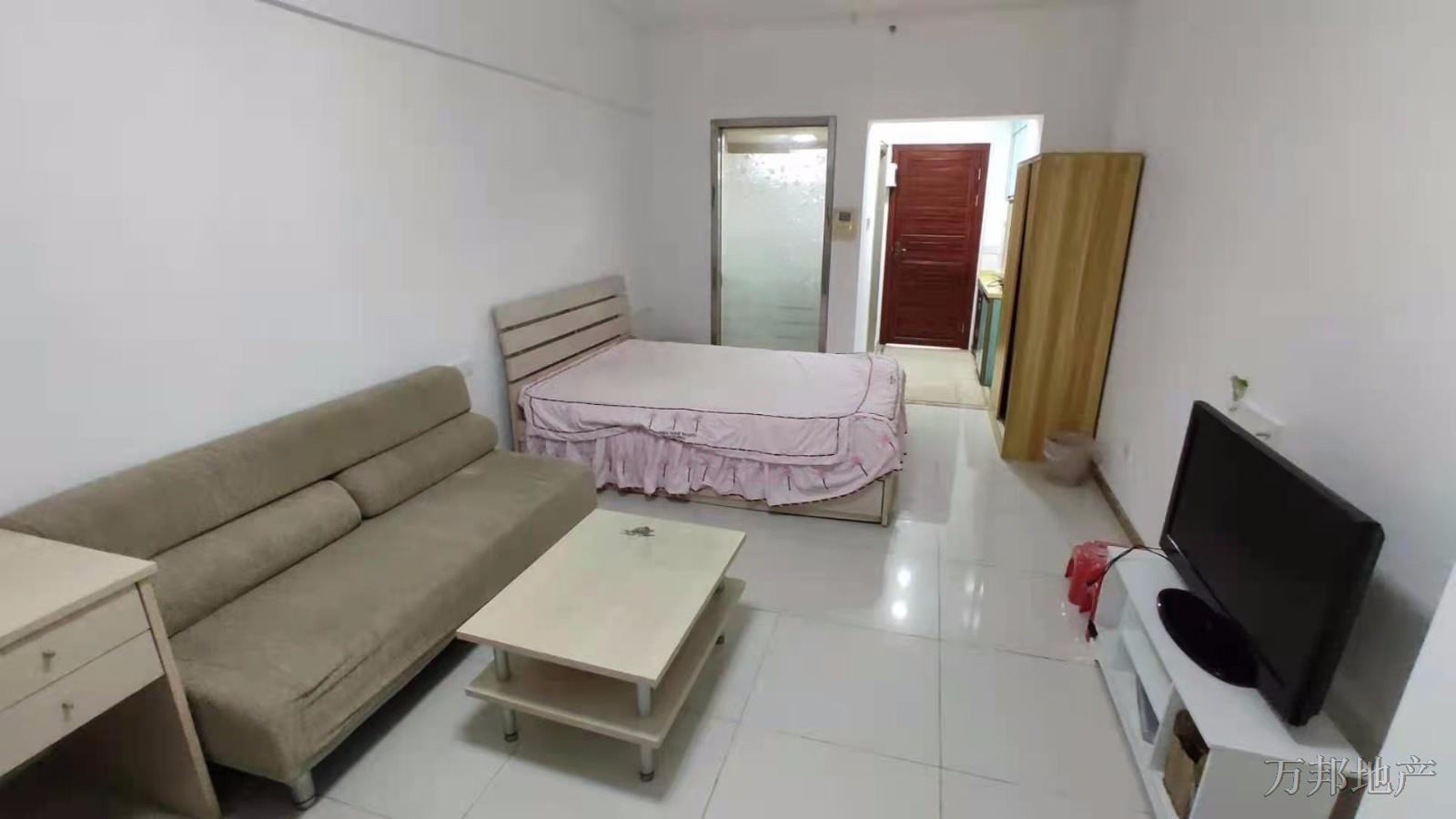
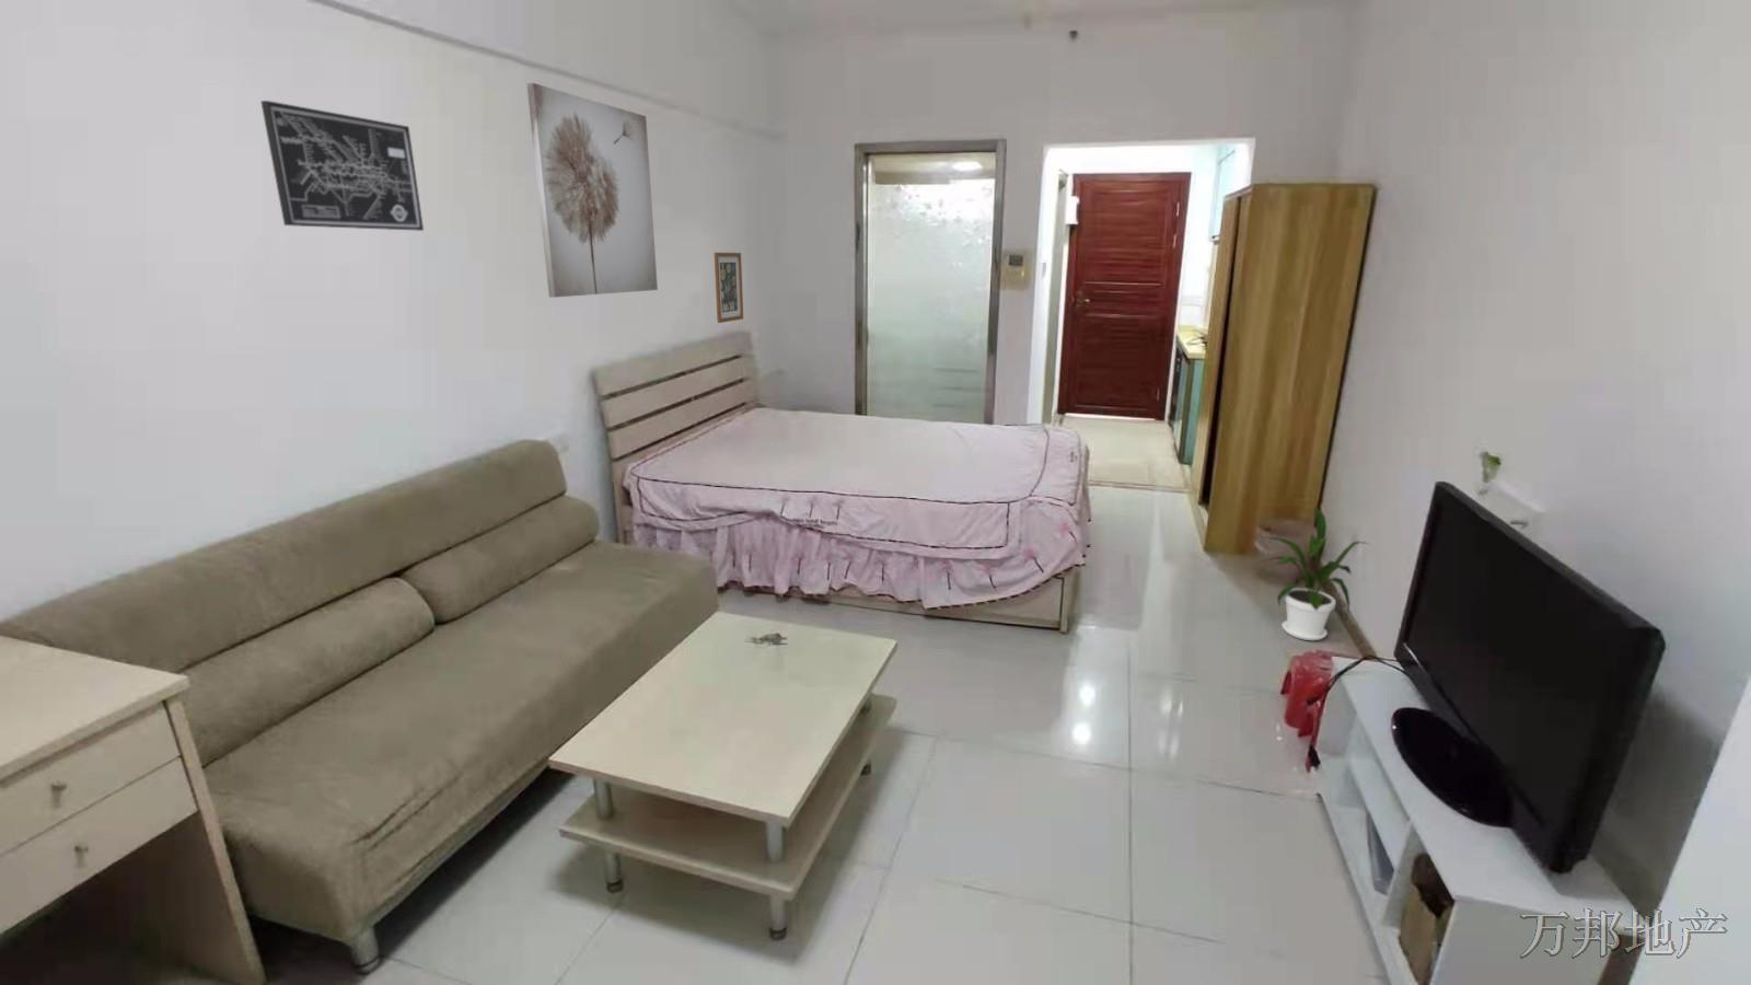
+ house plant [1252,505,1371,641]
+ wall art [260,100,425,232]
+ wall art [713,251,744,324]
+ wall art [526,82,659,298]
